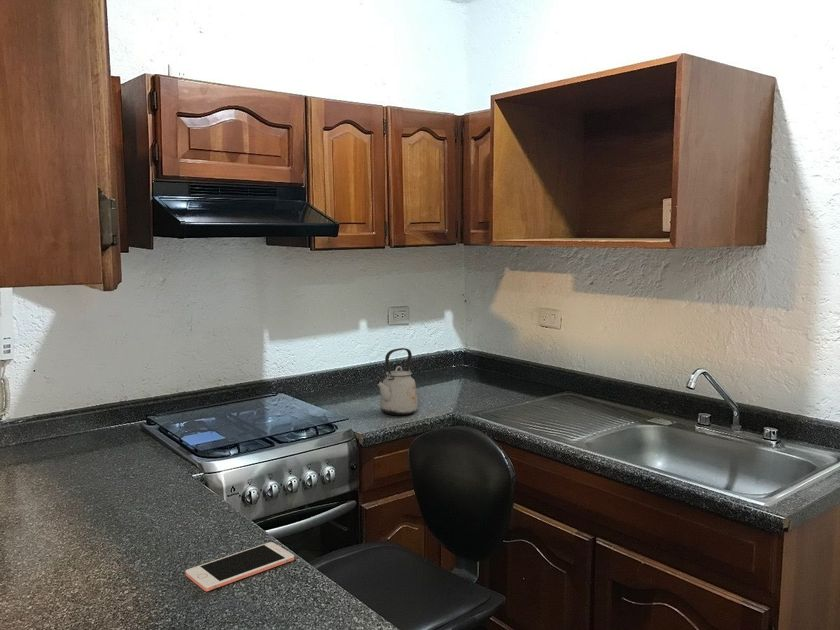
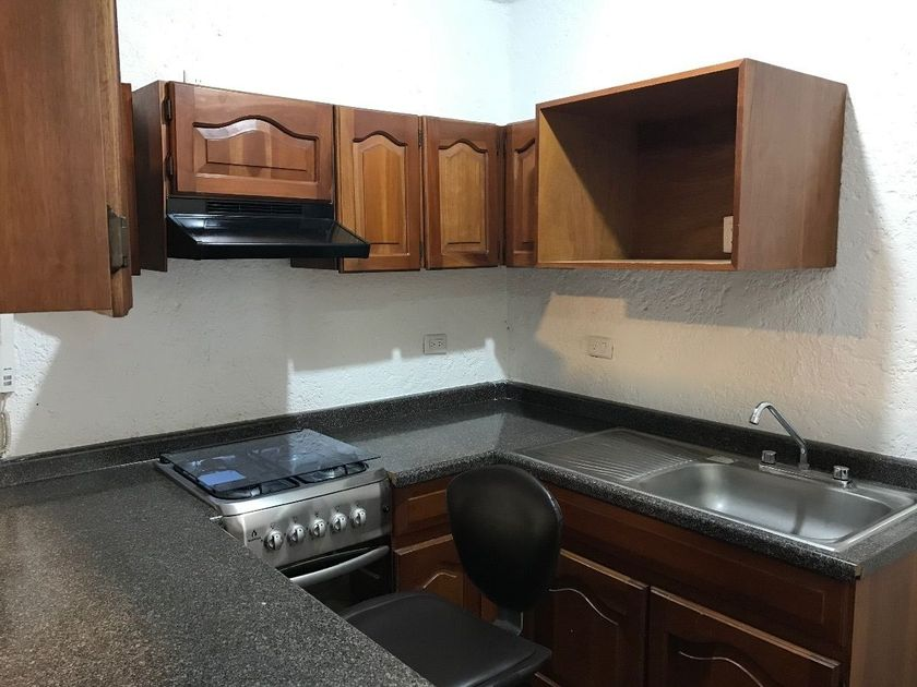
- kettle [375,347,419,416]
- cell phone [185,541,295,592]
